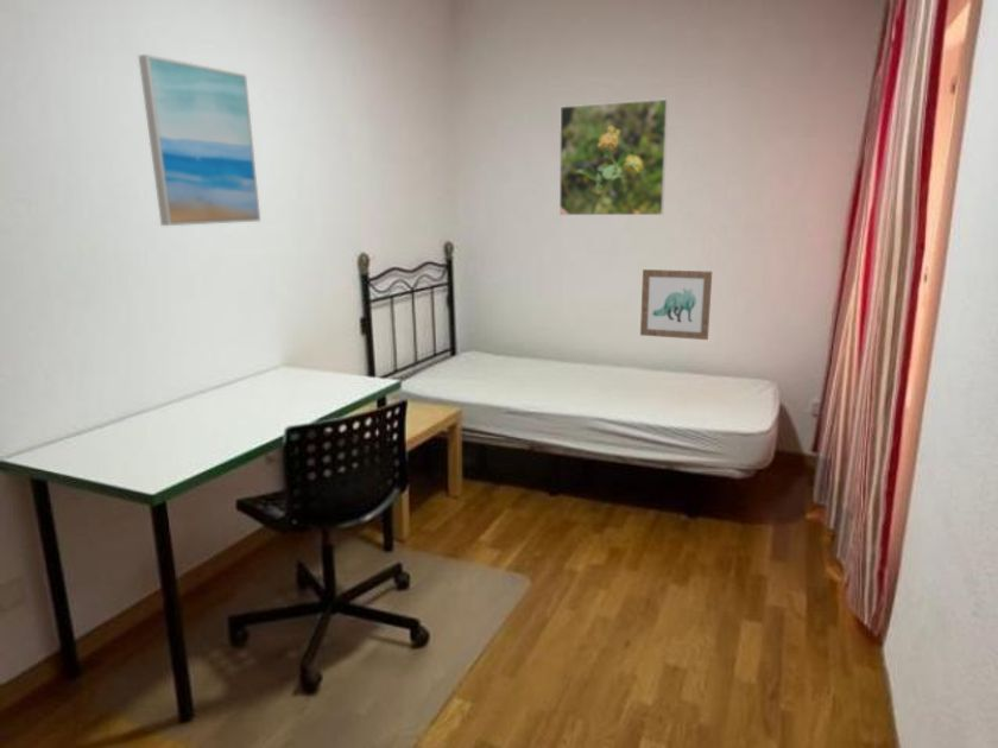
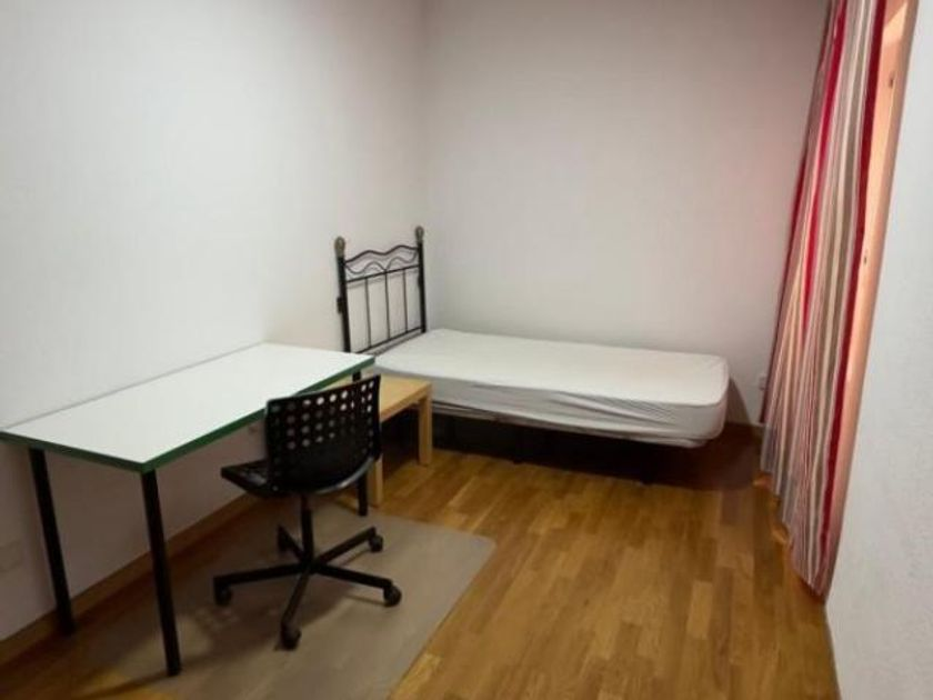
- wall art [639,268,713,341]
- wall art [138,53,261,227]
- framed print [558,97,670,216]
